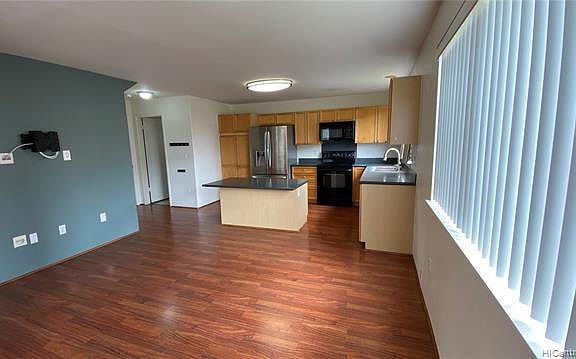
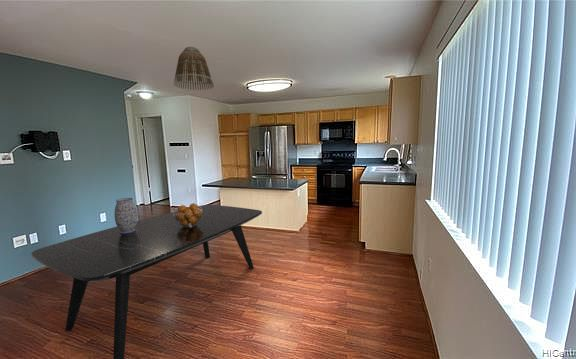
+ lamp shade [173,46,215,91]
+ dining table [30,204,263,359]
+ vase [113,197,138,234]
+ fruit basket [172,202,203,227]
